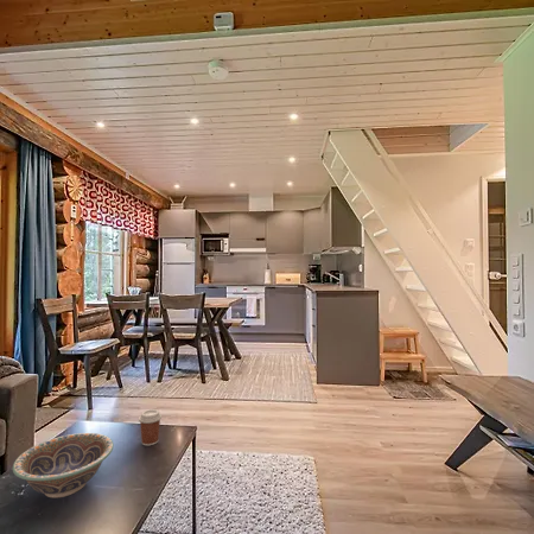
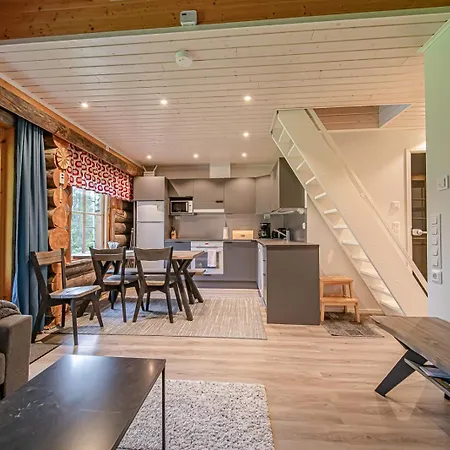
- coffee cup [138,408,163,447]
- decorative bowl [12,432,115,498]
